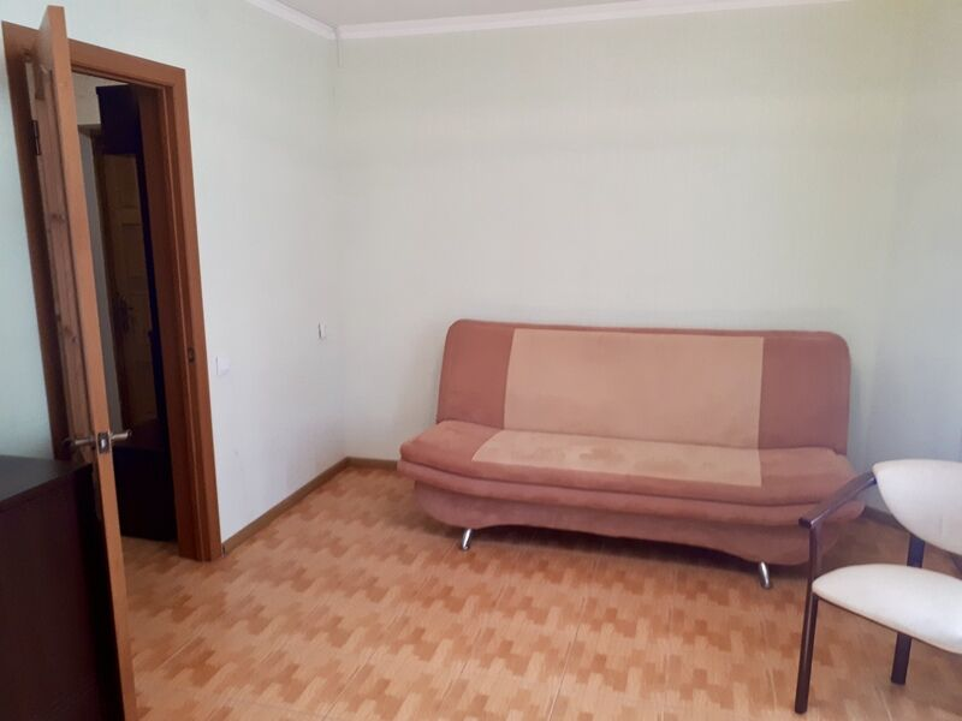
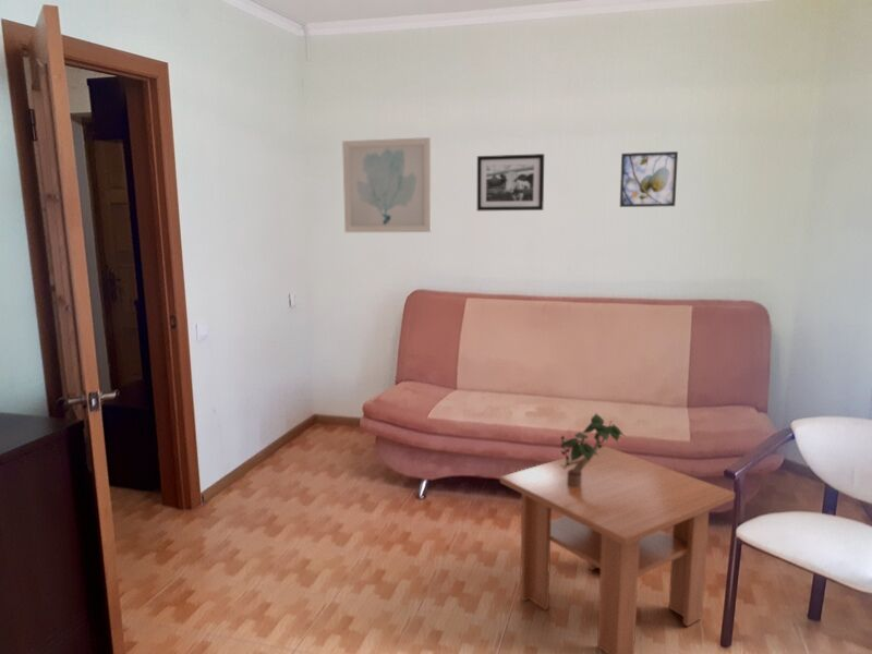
+ potted plant [559,413,626,487]
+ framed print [619,150,679,208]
+ coffee table [499,445,736,654]
+ wall art [341,136,432,233]
+ picture frame [476,153,545,213]
